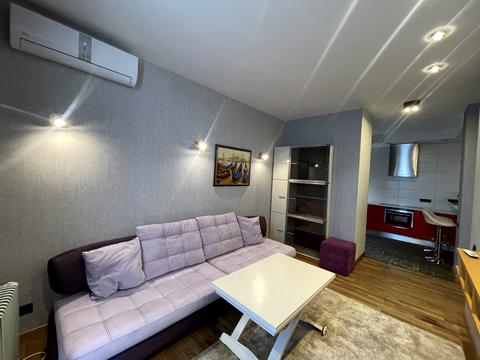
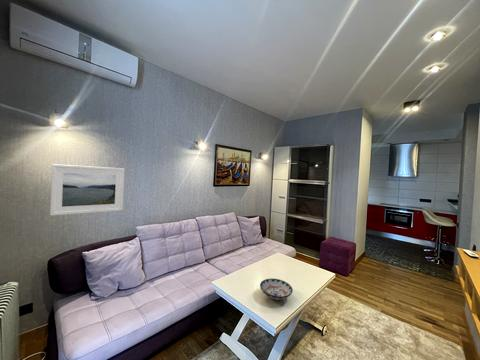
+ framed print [49,163,125,216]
+ bowl [259,278,294,300]
